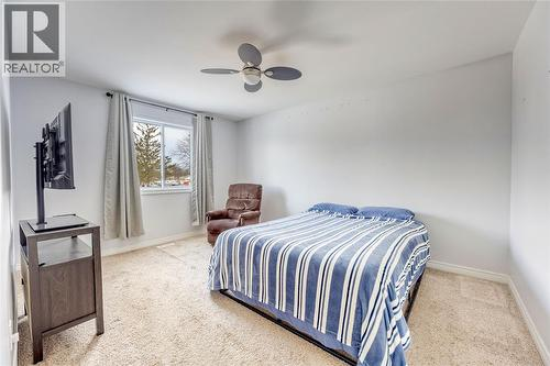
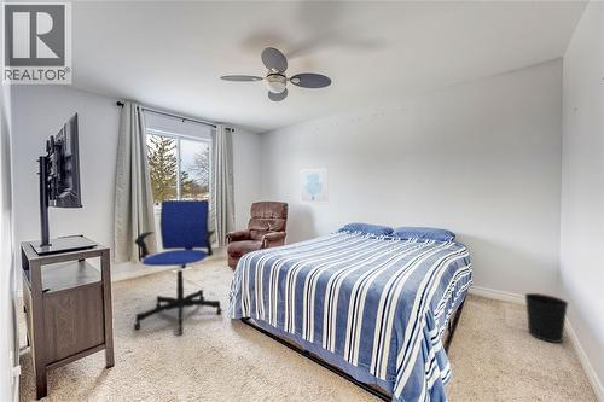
+ office chair [133,199,223,336]
+ wall art [298,167,329,205]
+ wastebasket [523,292,569,344]
